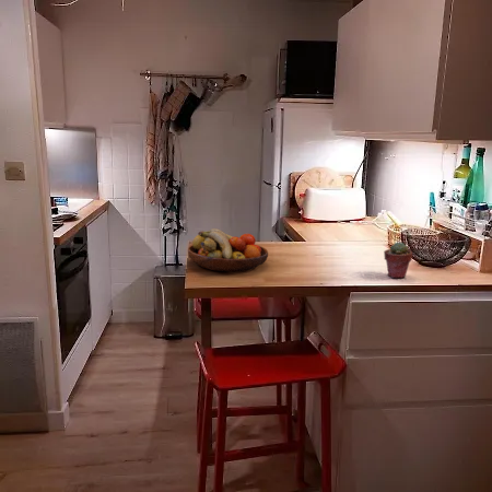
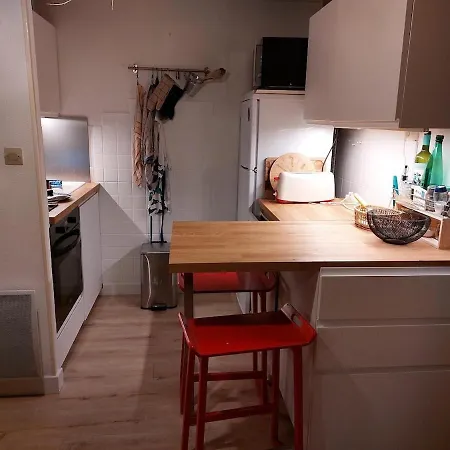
- fruit bowl [187,227,269,272]
- potted succulent [383,241,413,279]
